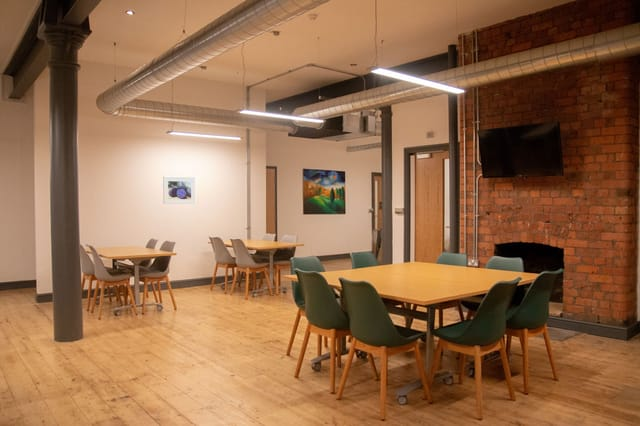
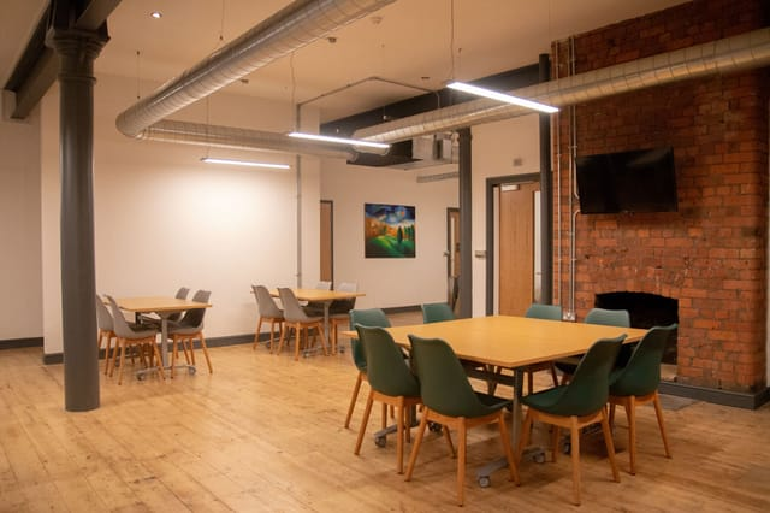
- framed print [162,176,196,205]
